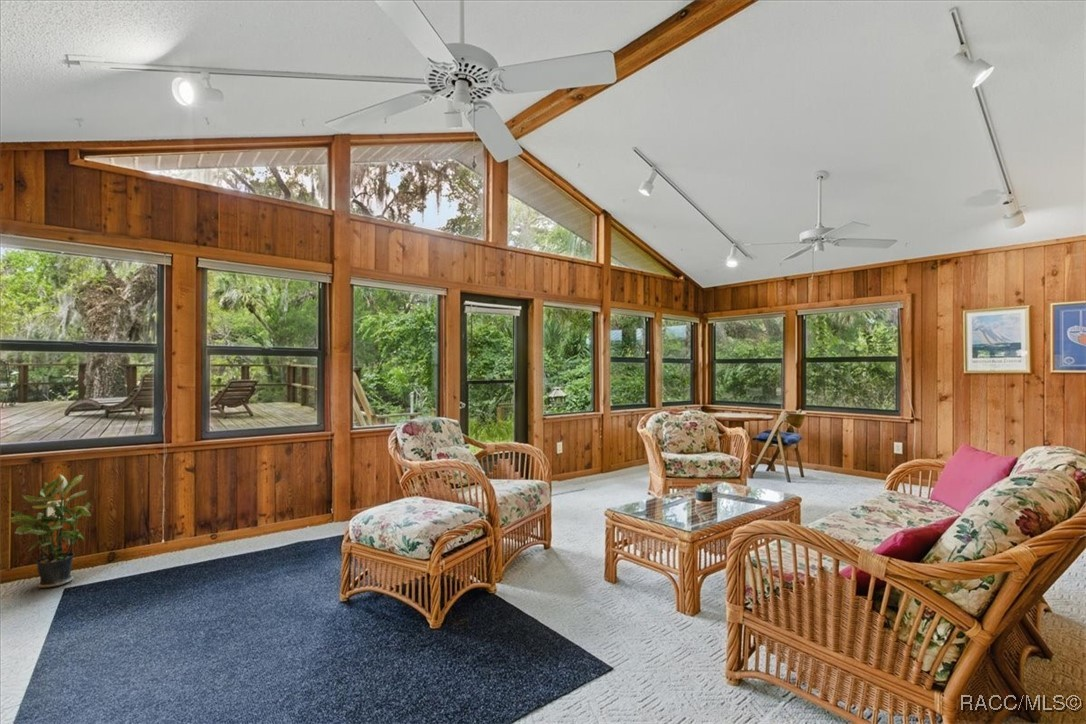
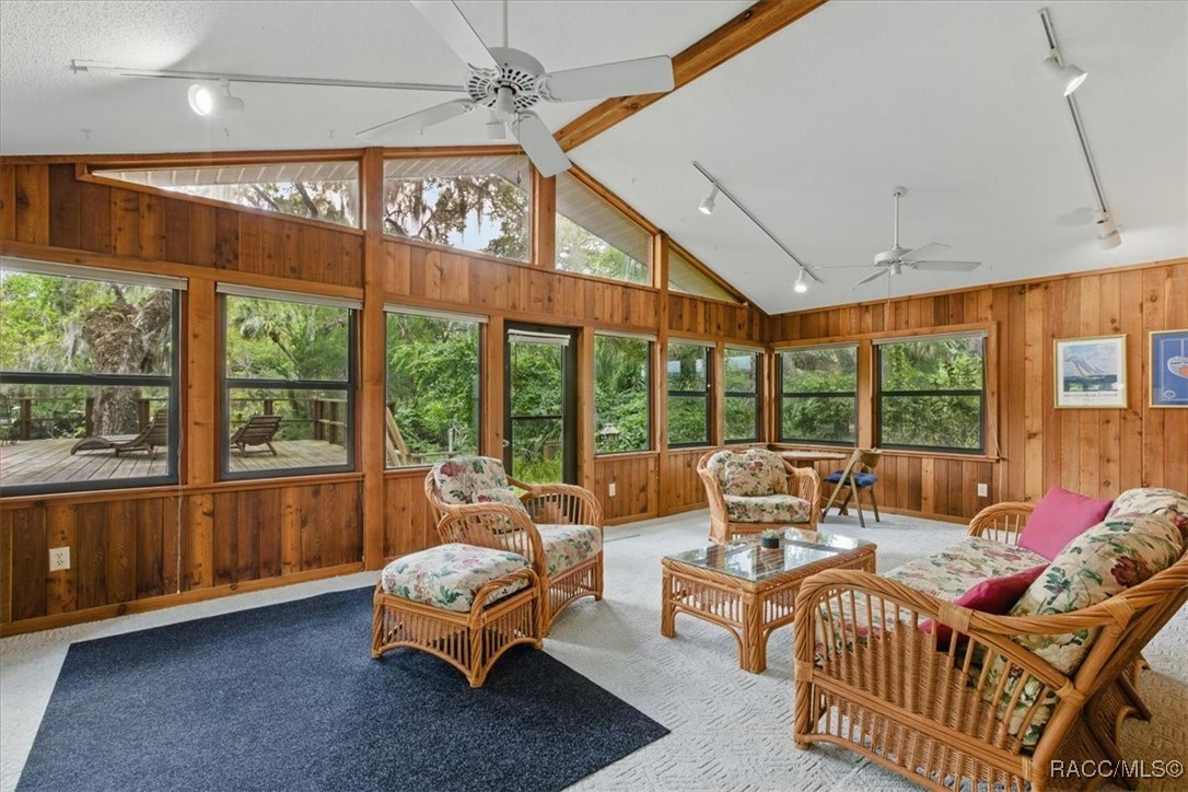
- potted plant [8,473,92,589]
